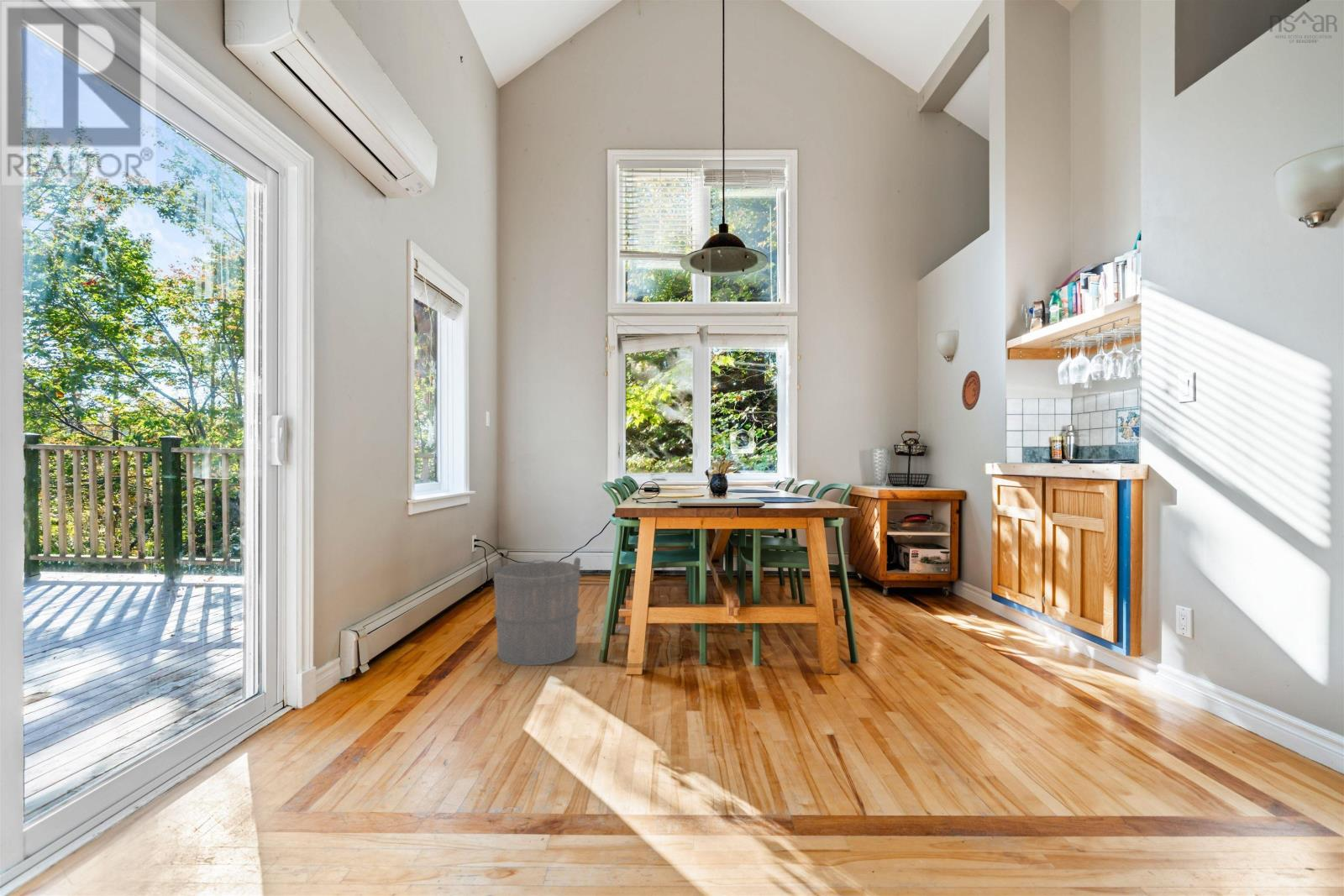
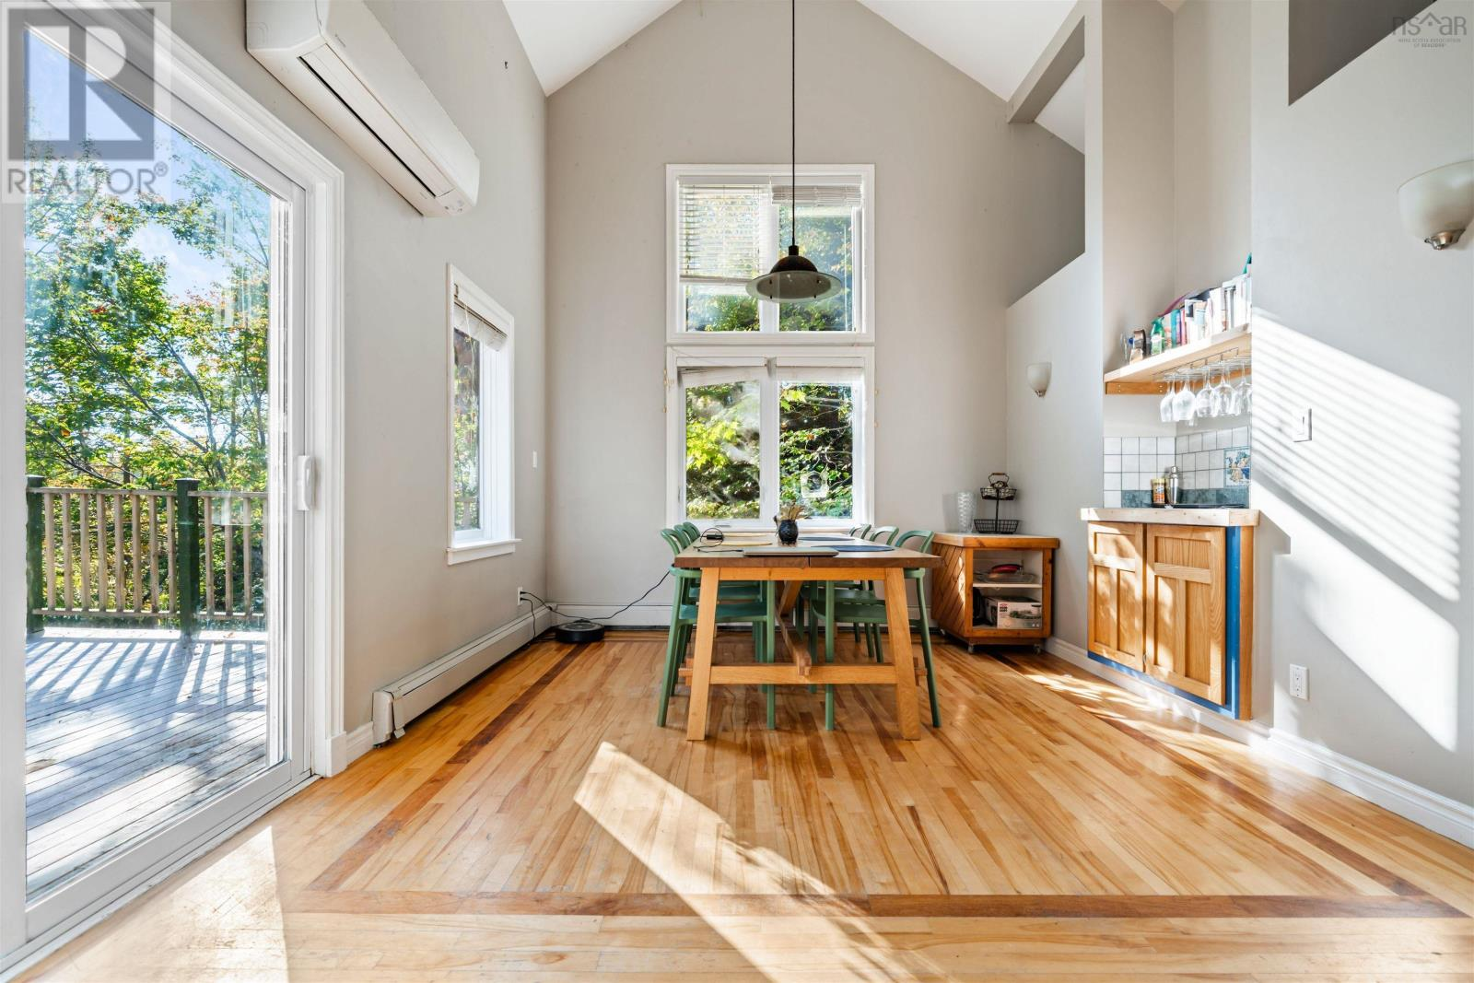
- decorative plate [961,370,981,411]
- bucket [491,556,583,667]
